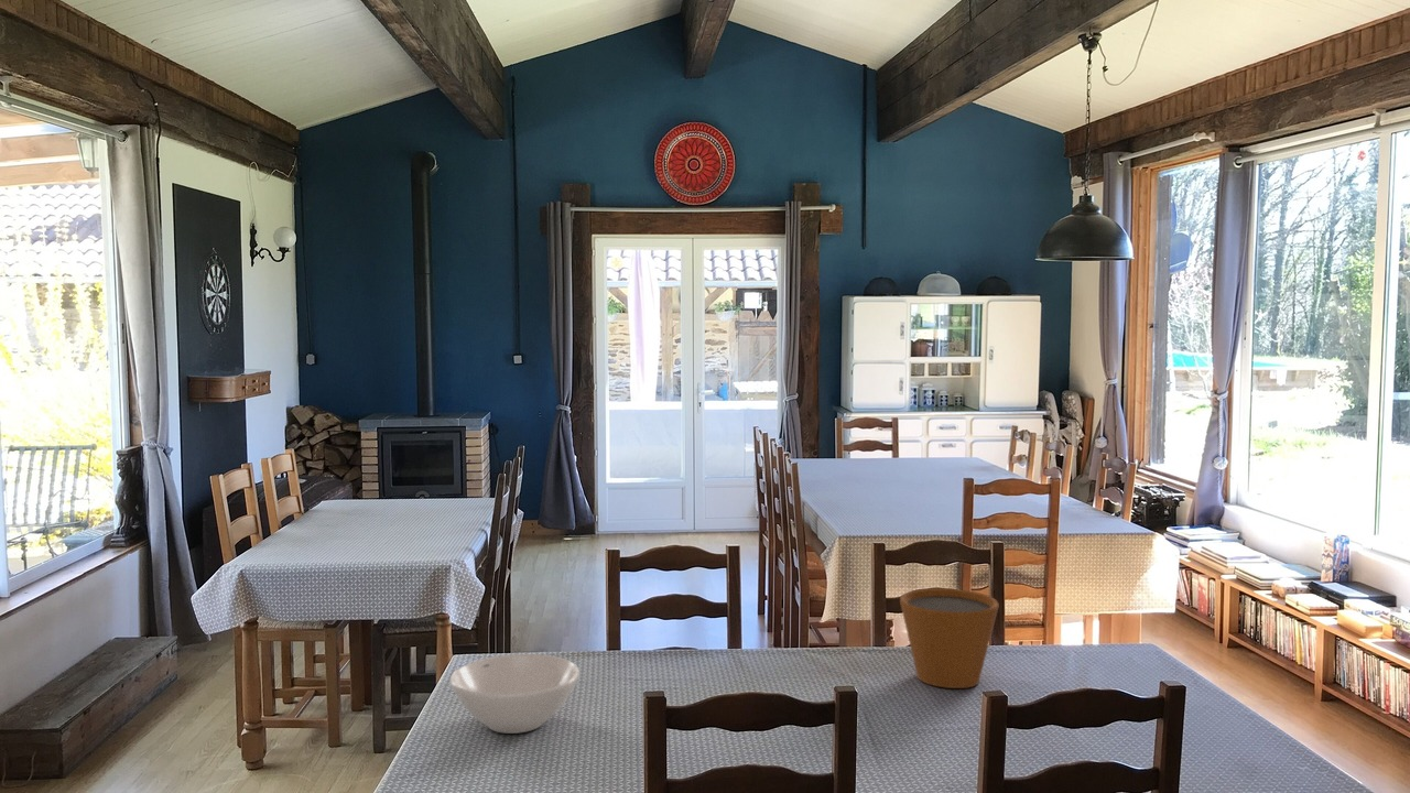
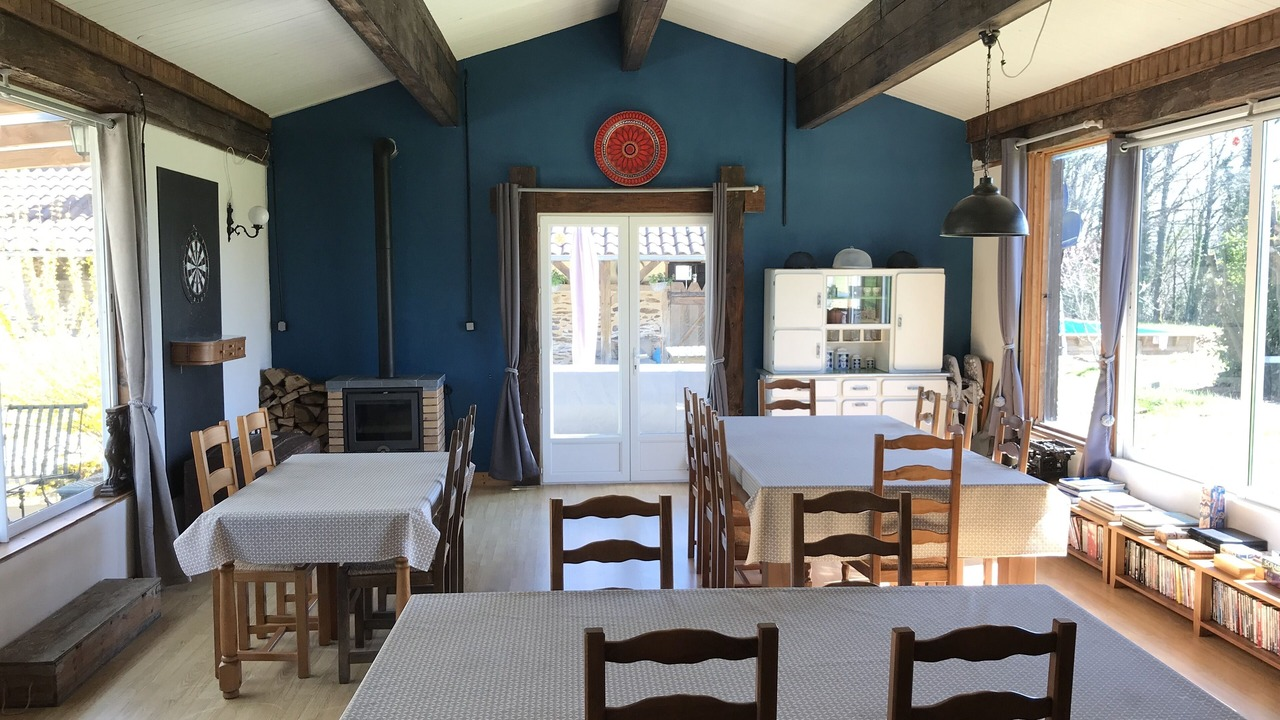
- bowl [449,653,581,735]
- flower pot [899,587,999,689]
